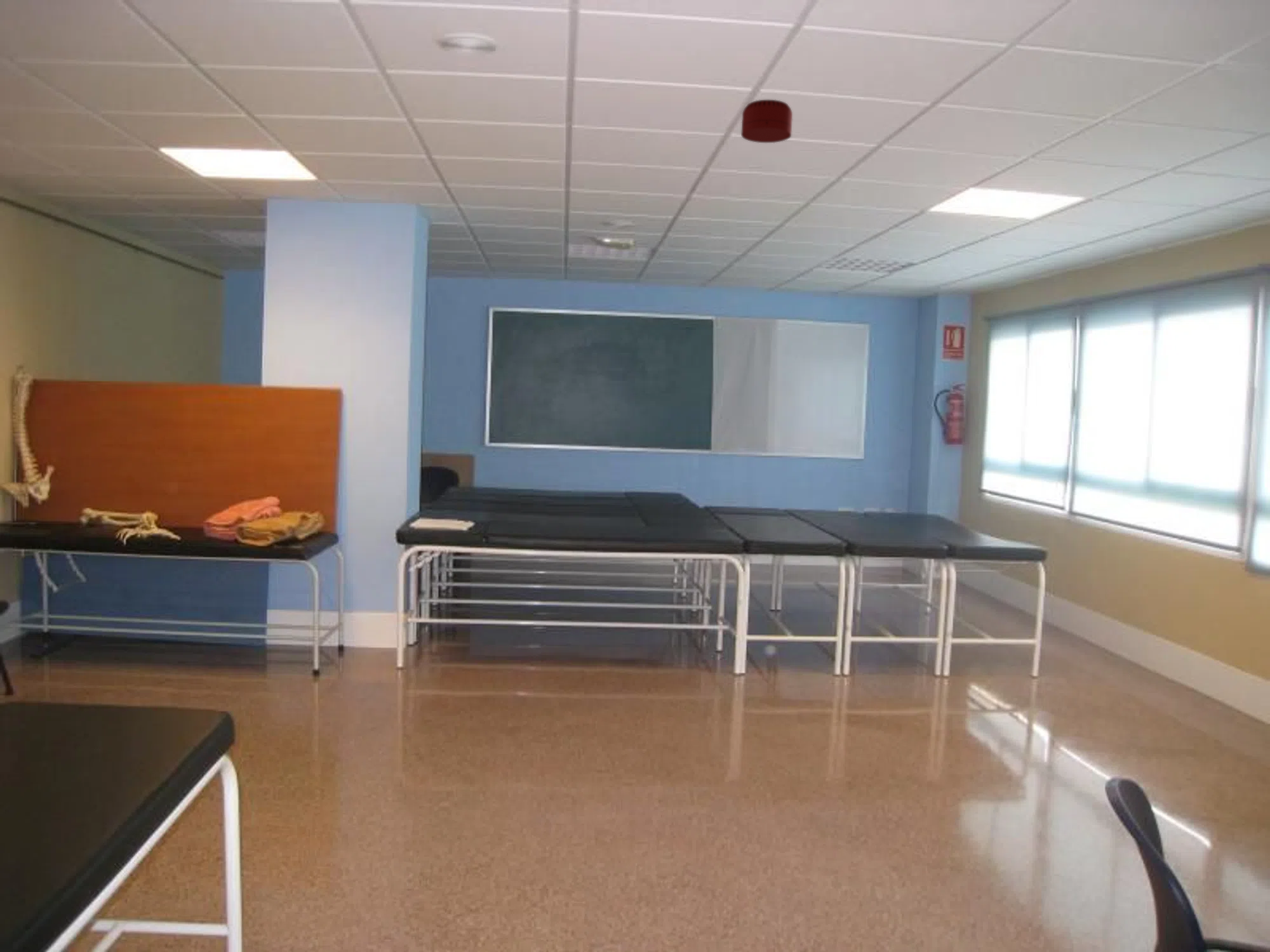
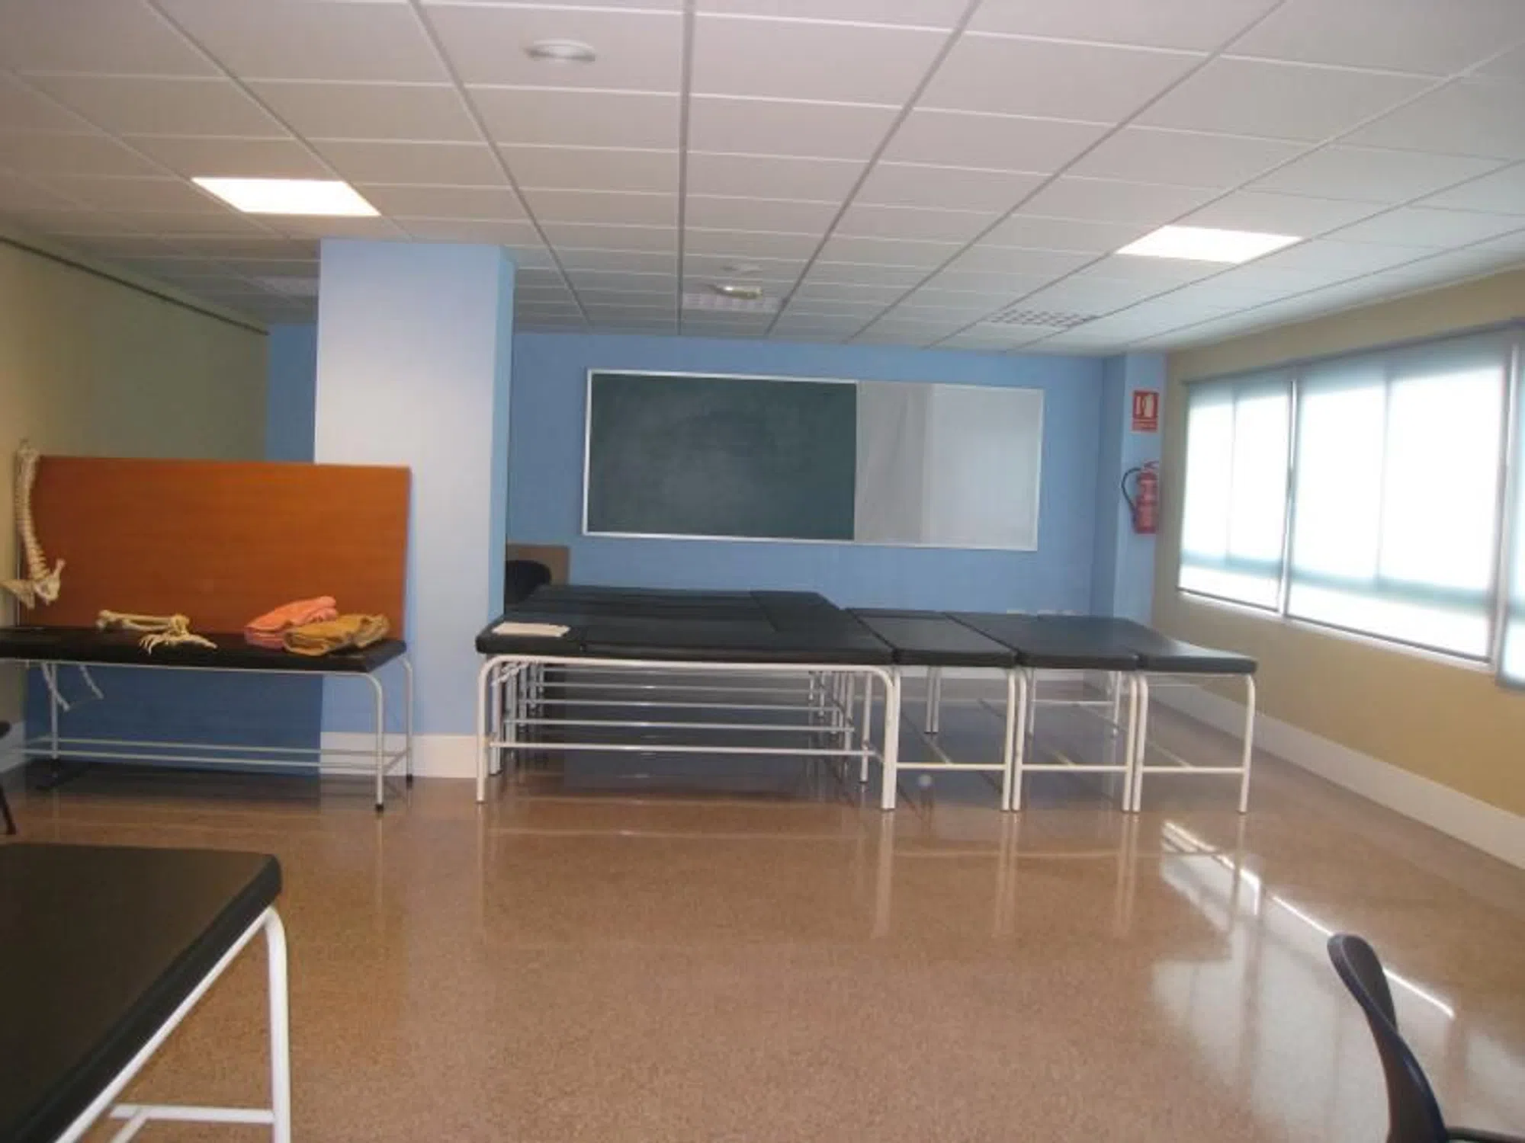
- smoke detector [740,99,793,143]
